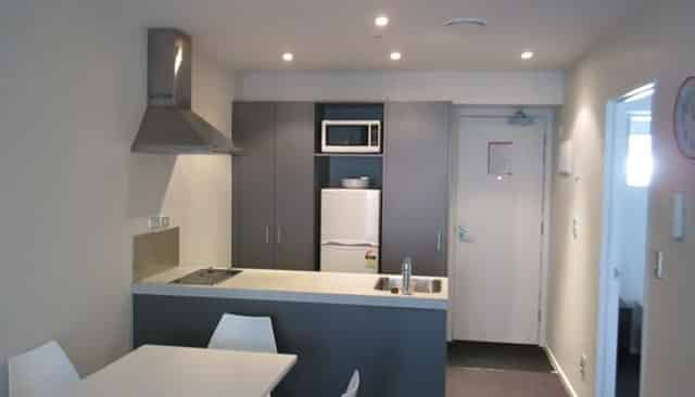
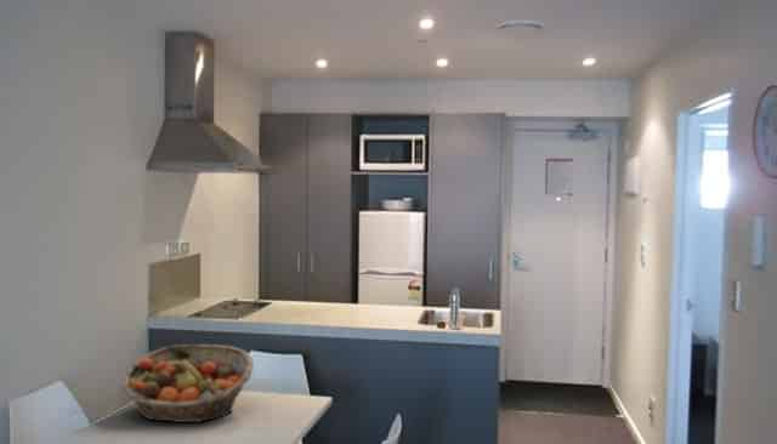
+ fruit basket [120,343,255,423]
